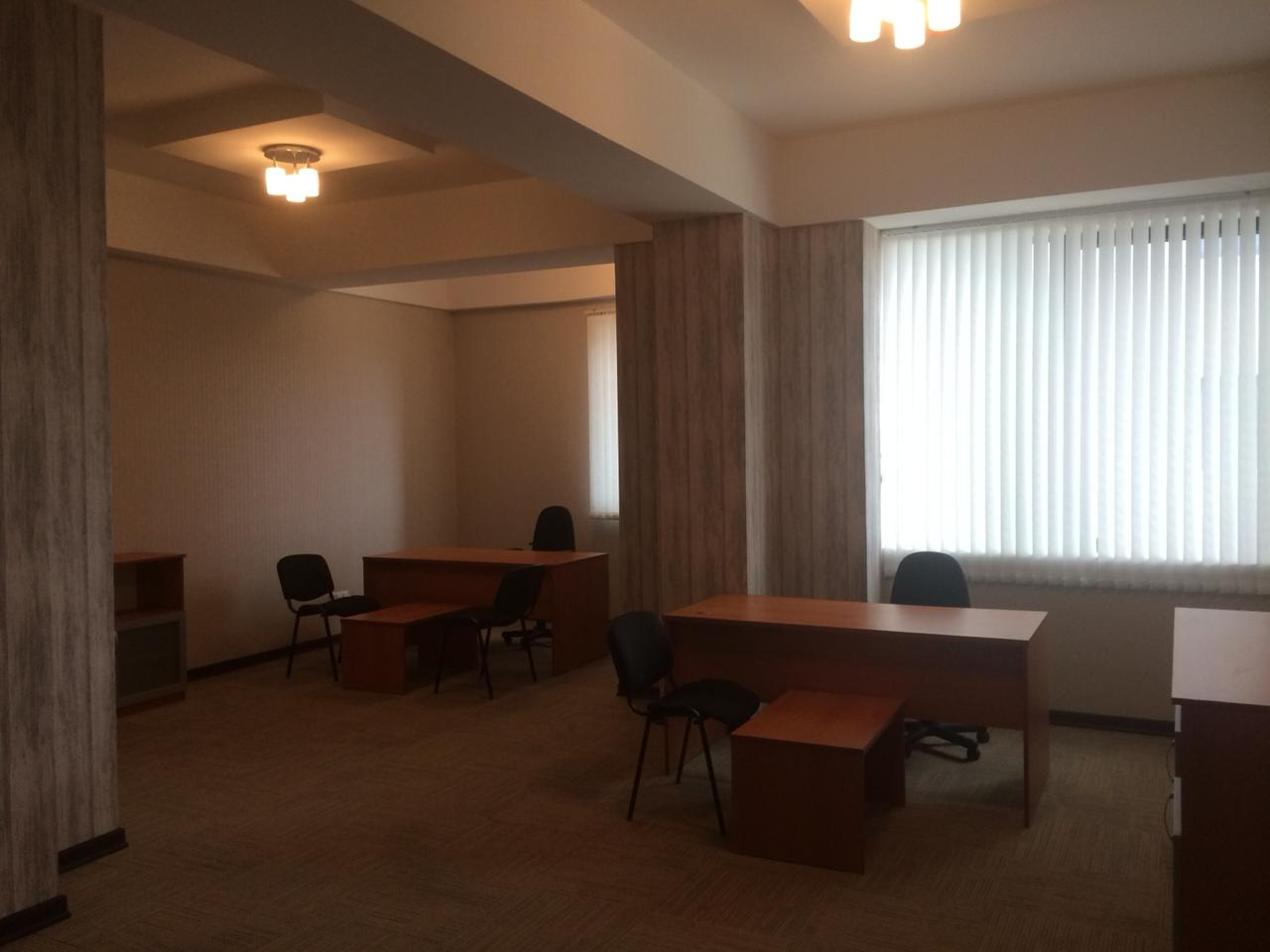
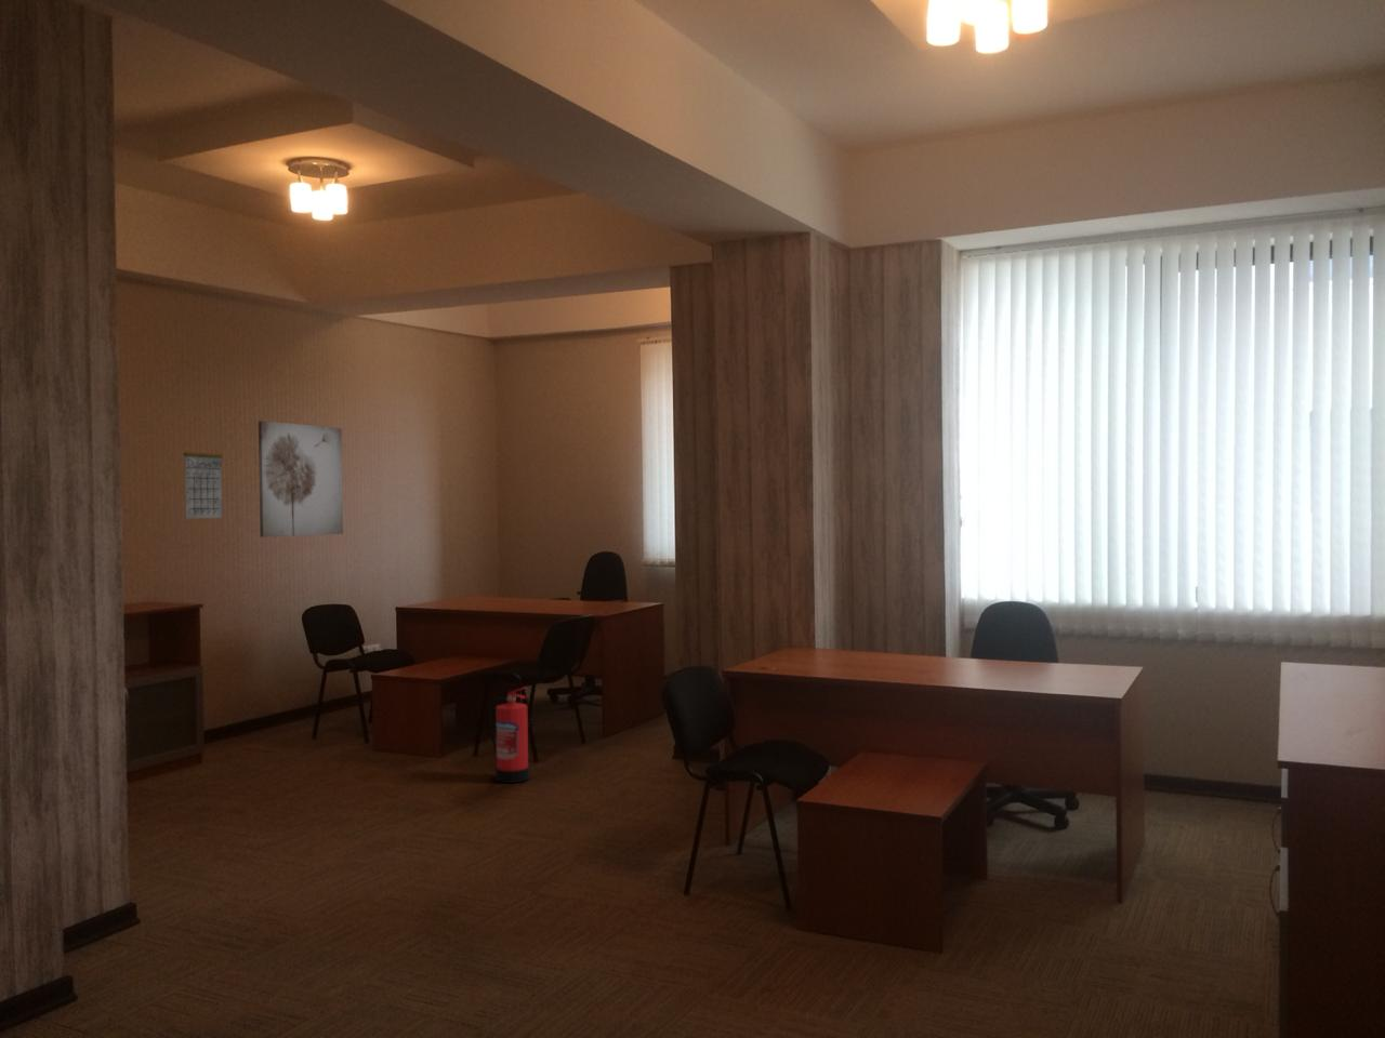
+ fire extinguisher [486,686,531,784]
+ calendar [183,439,224,519]
+ wall art [257,420,345,539]
